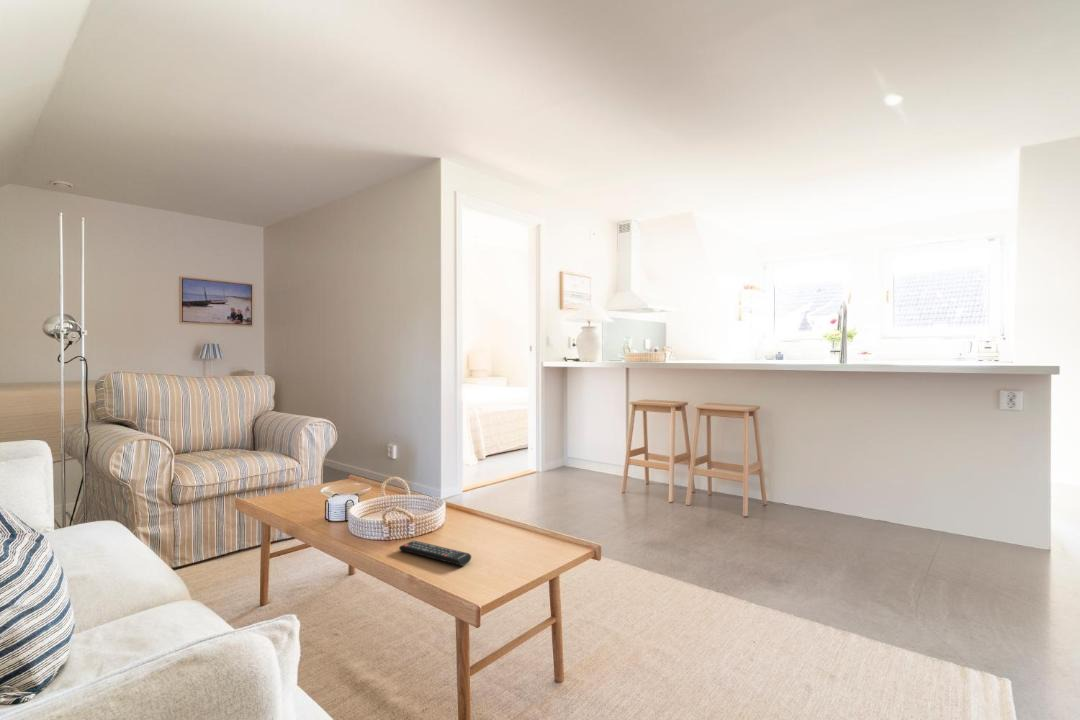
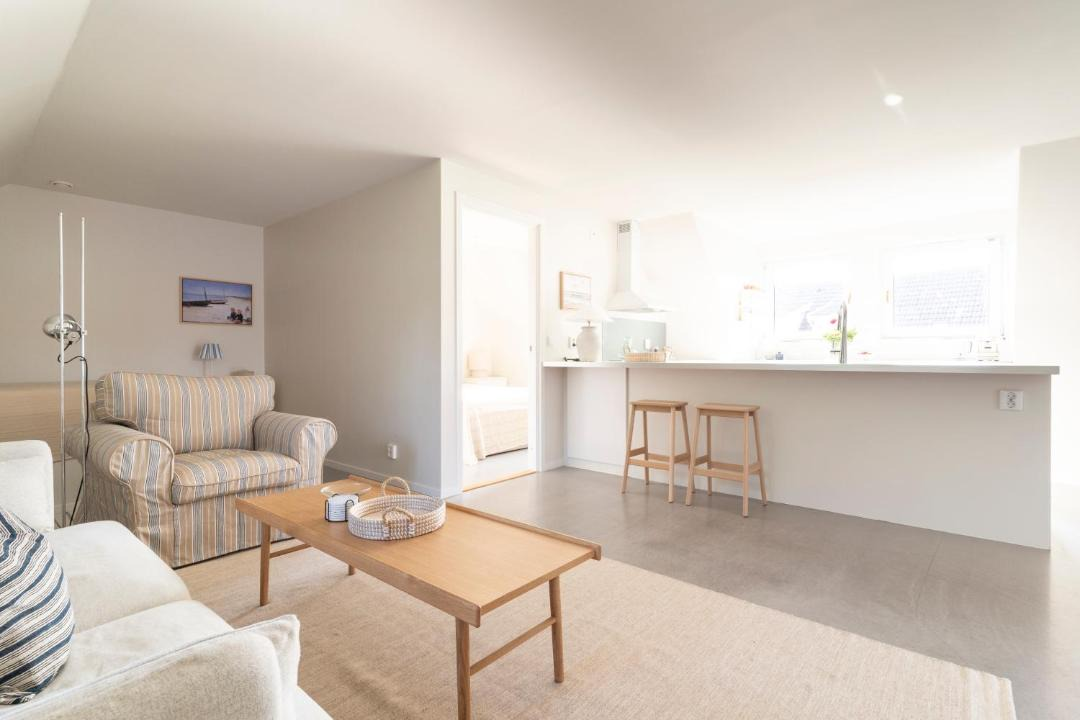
- remote control [398,540,472,567]
